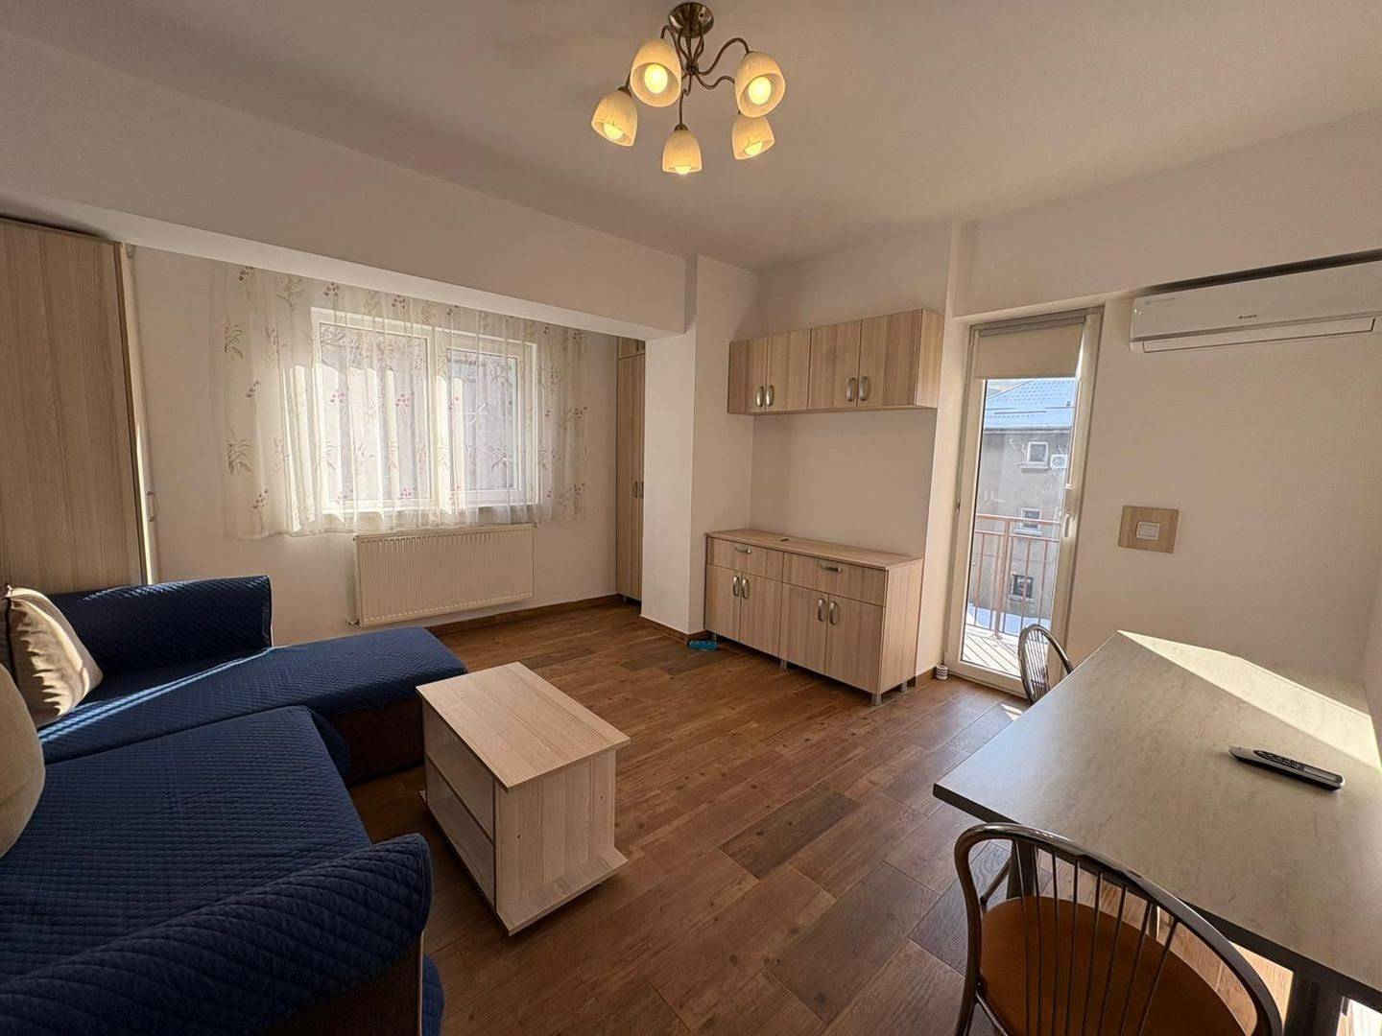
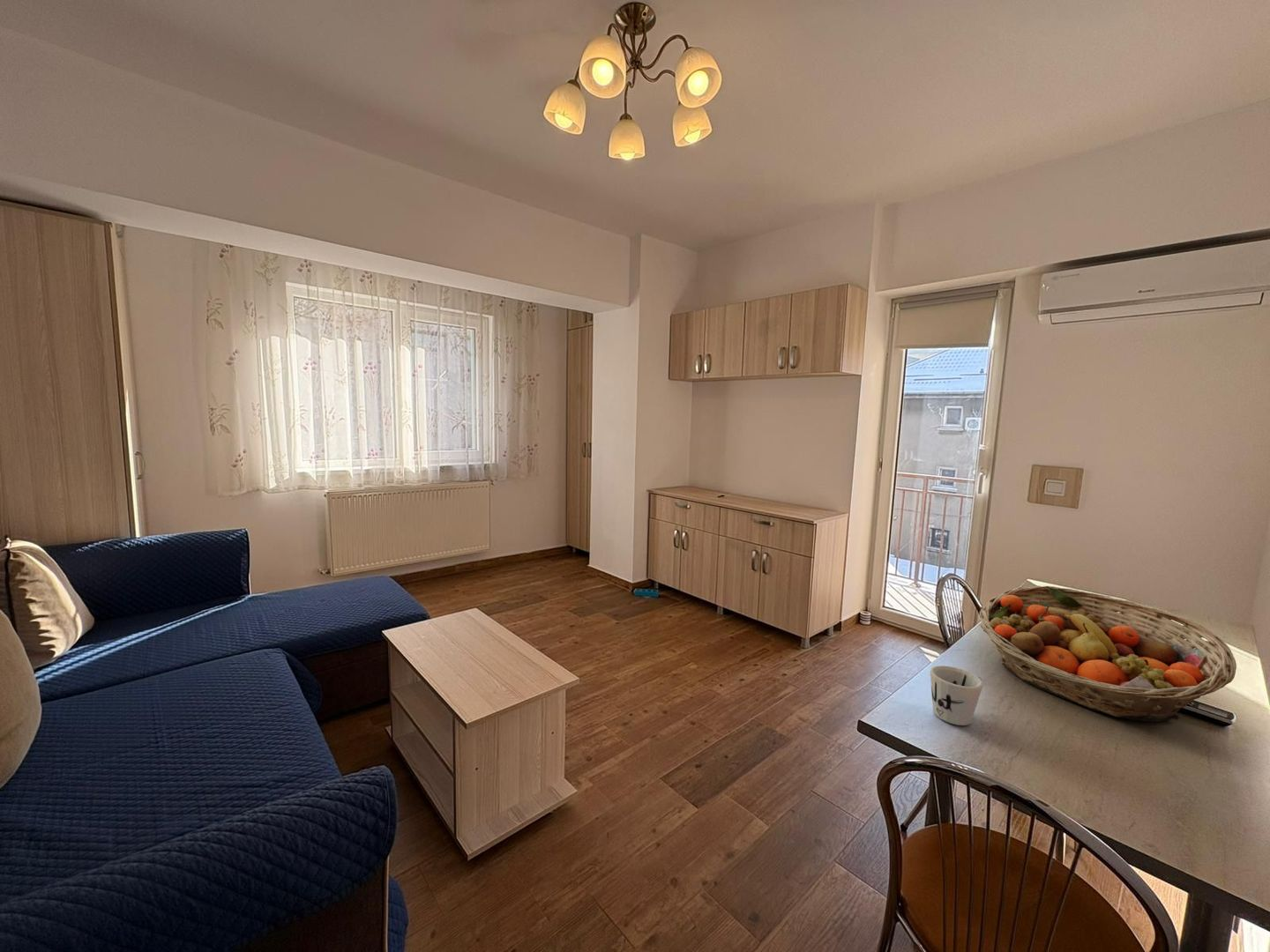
+ mug [930,665,984,726]
+ fruit basket [978,585,1237,723]
